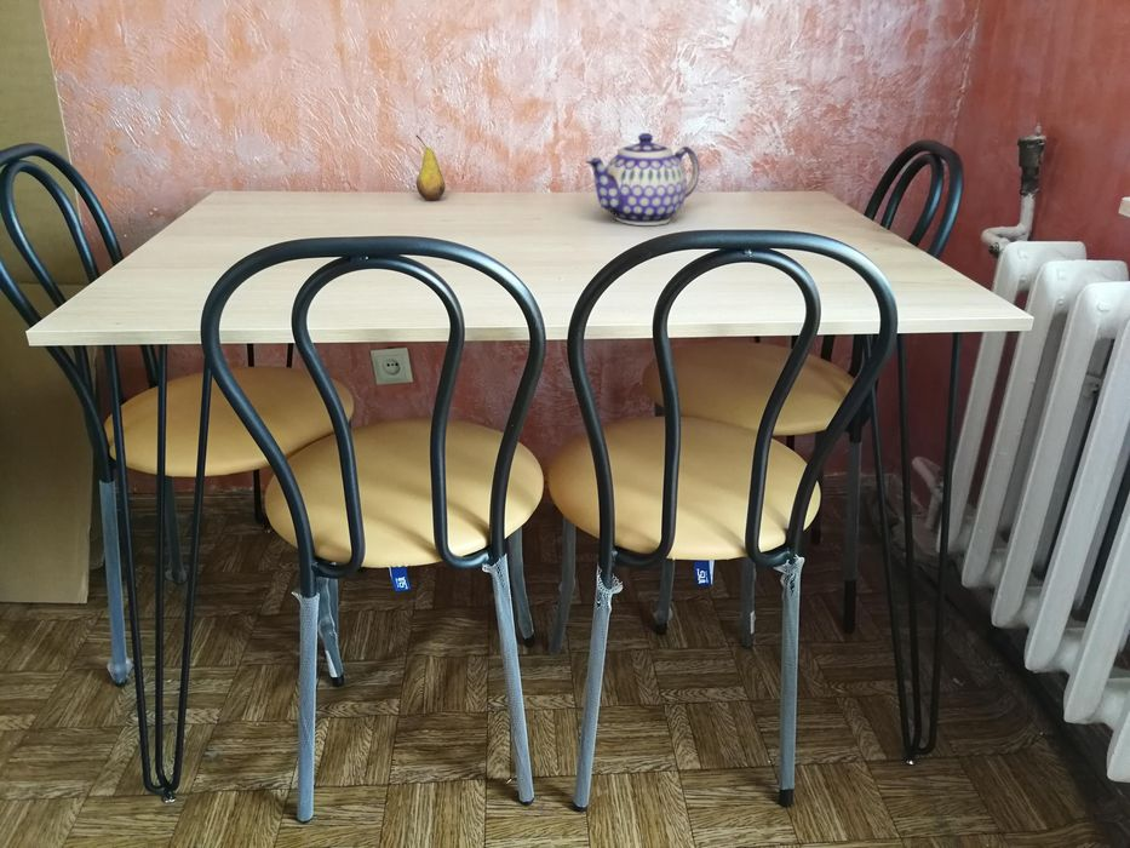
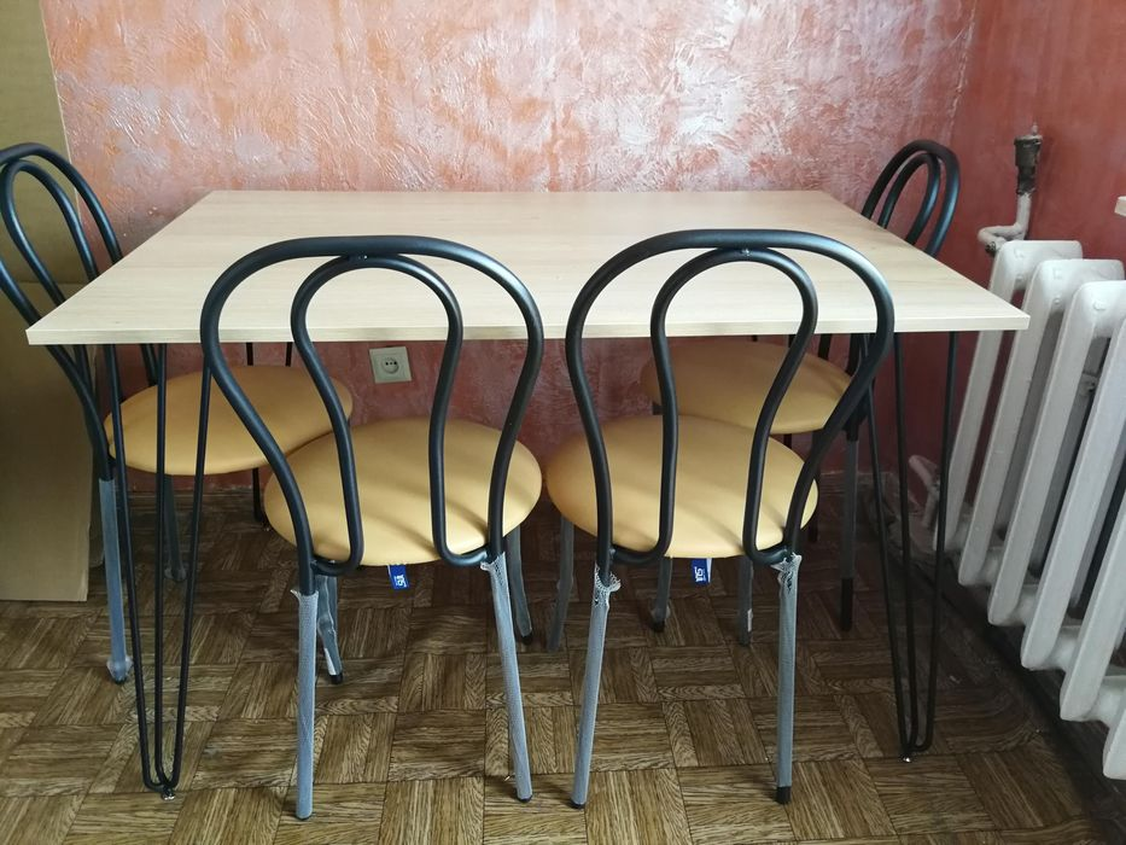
- fruit [415,133,446,201]
- teapot [585,132,701,227]
